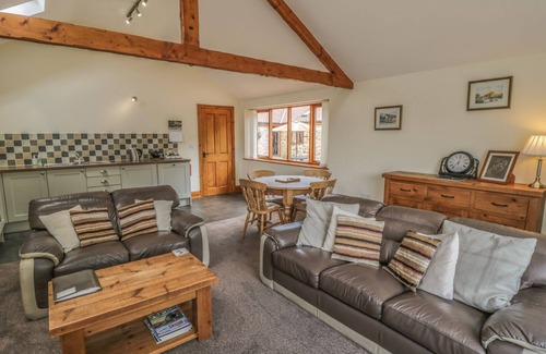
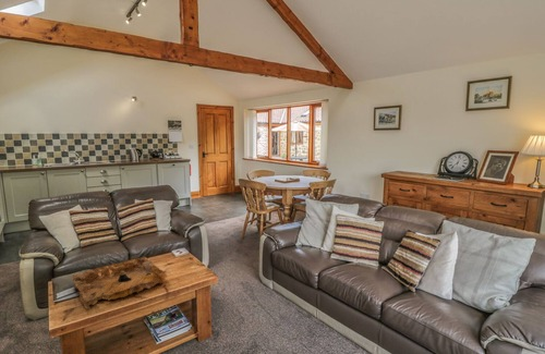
+ decorative tray [70,256,168,310]
